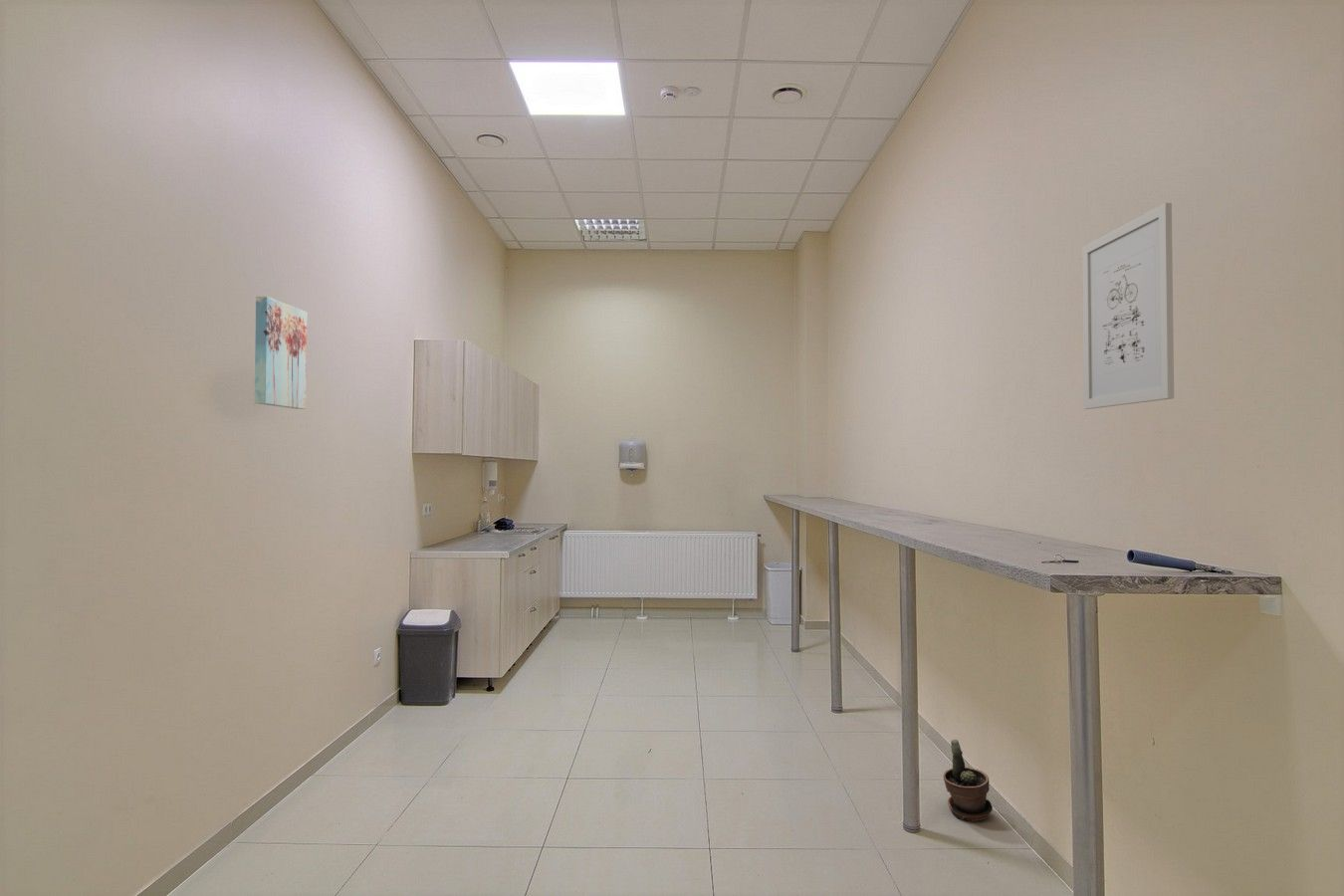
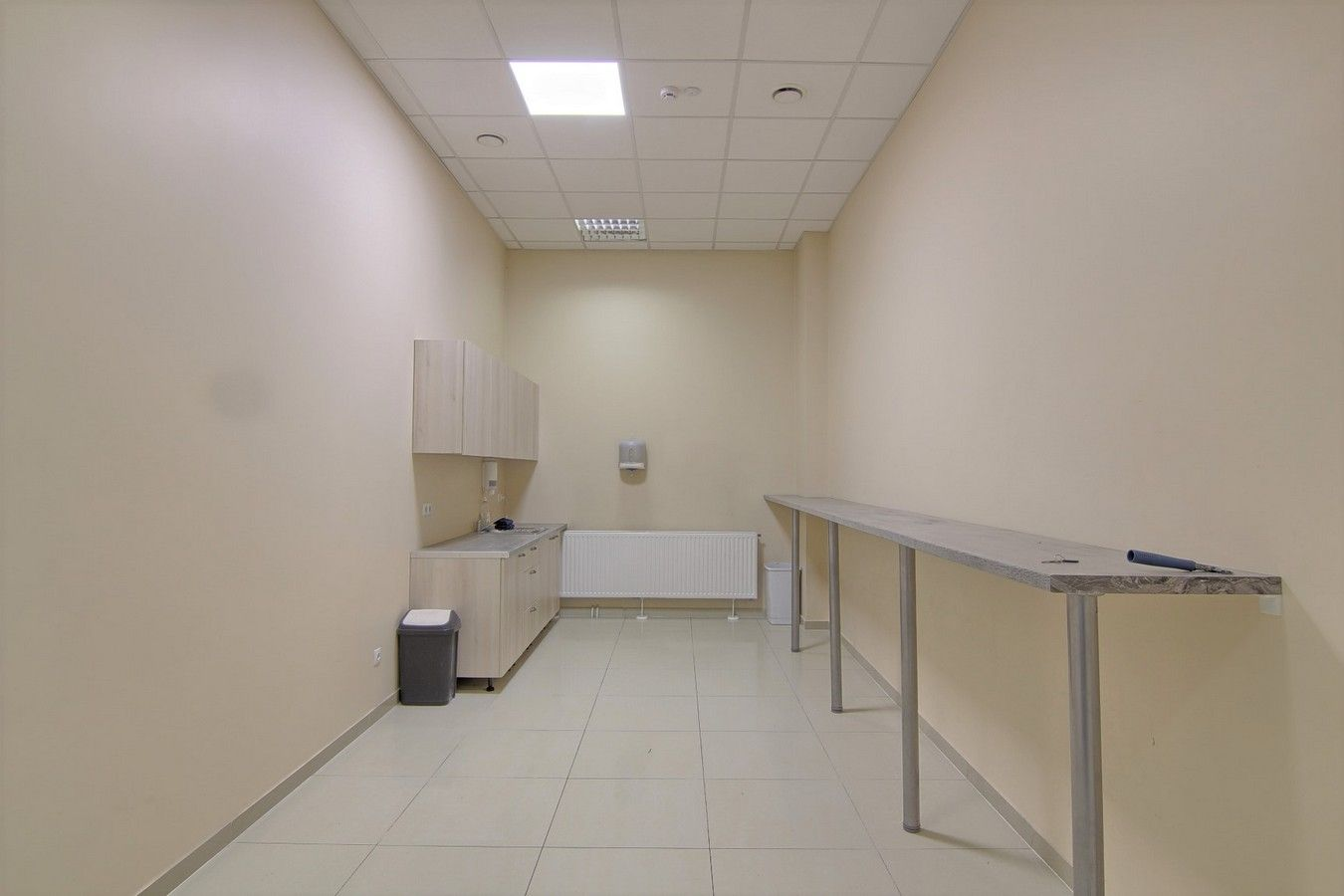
- wall art [1081,202,1175,410]
- wall art [254,296,308,410]
- potted plant [942,739,994,822]
